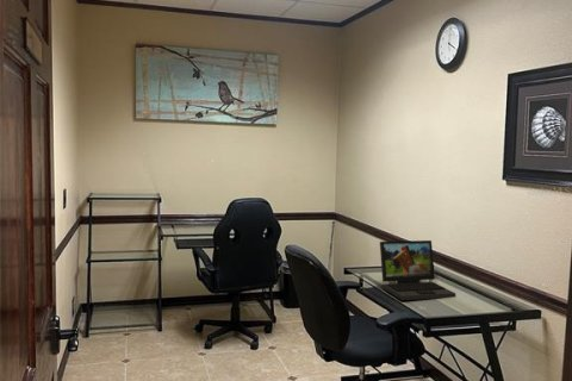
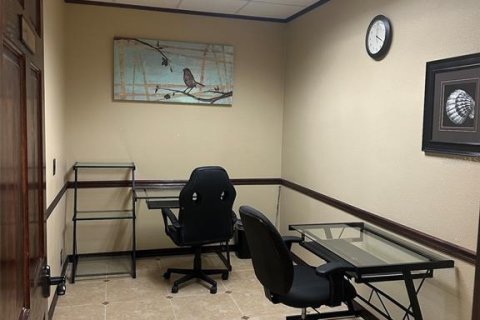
- laptop [379,239,456,301]
